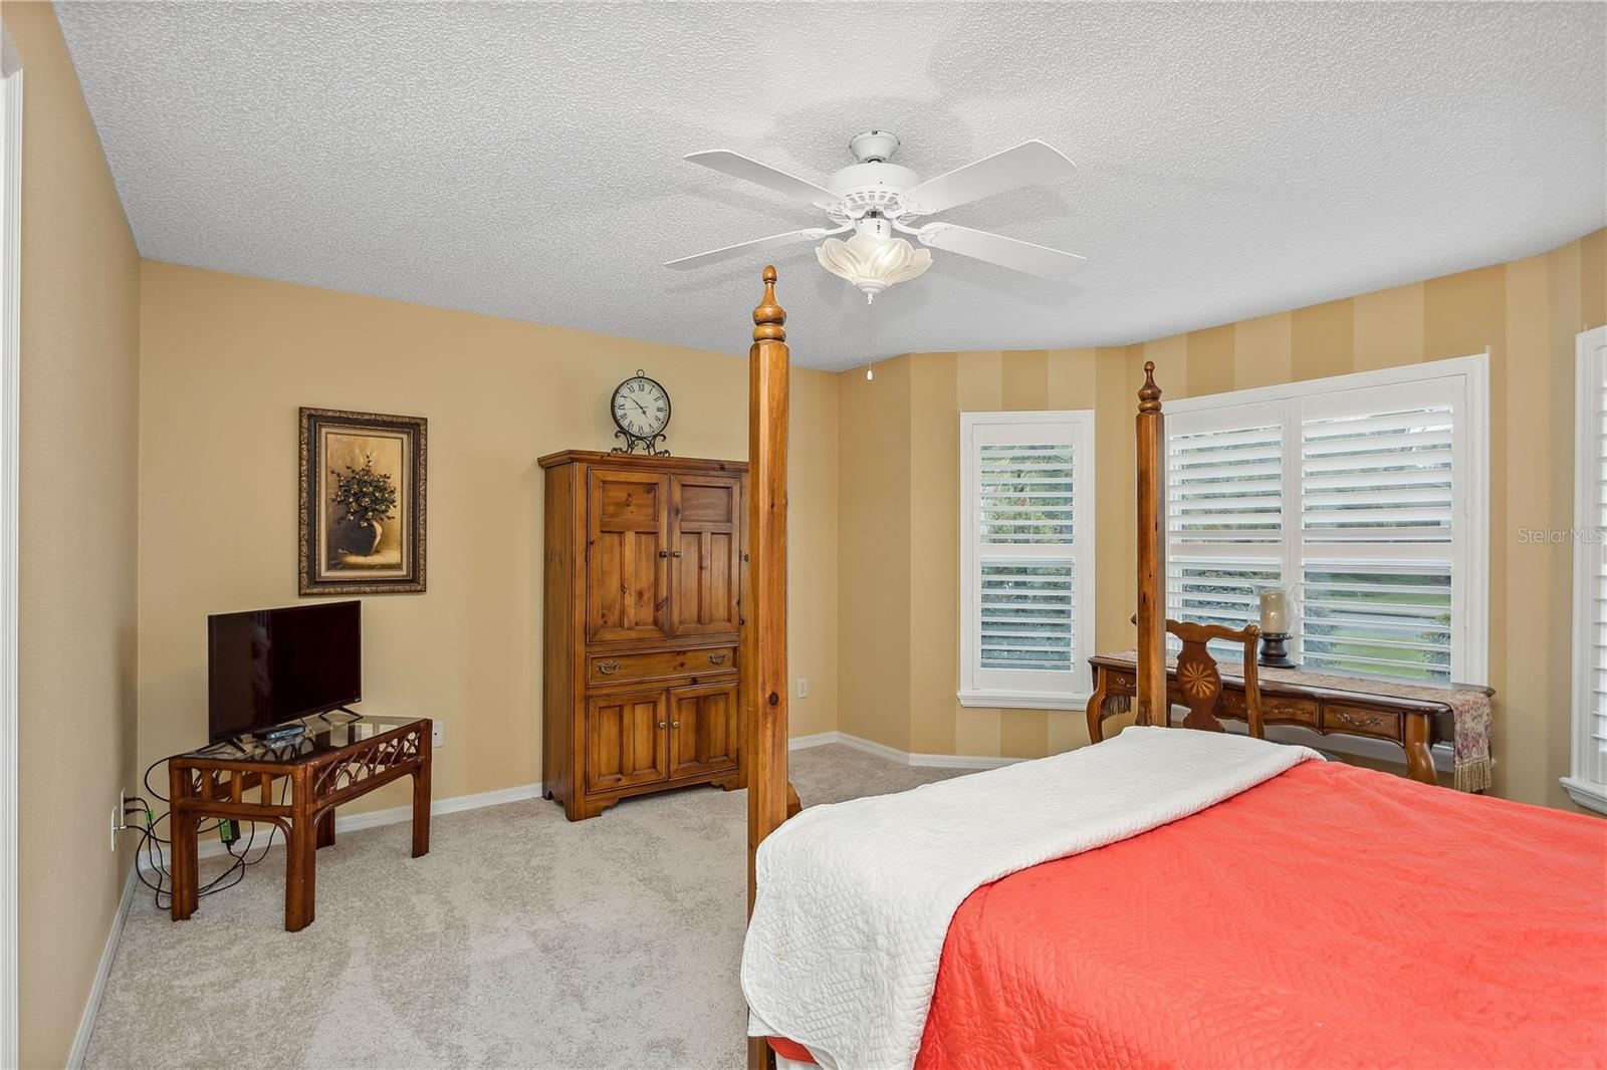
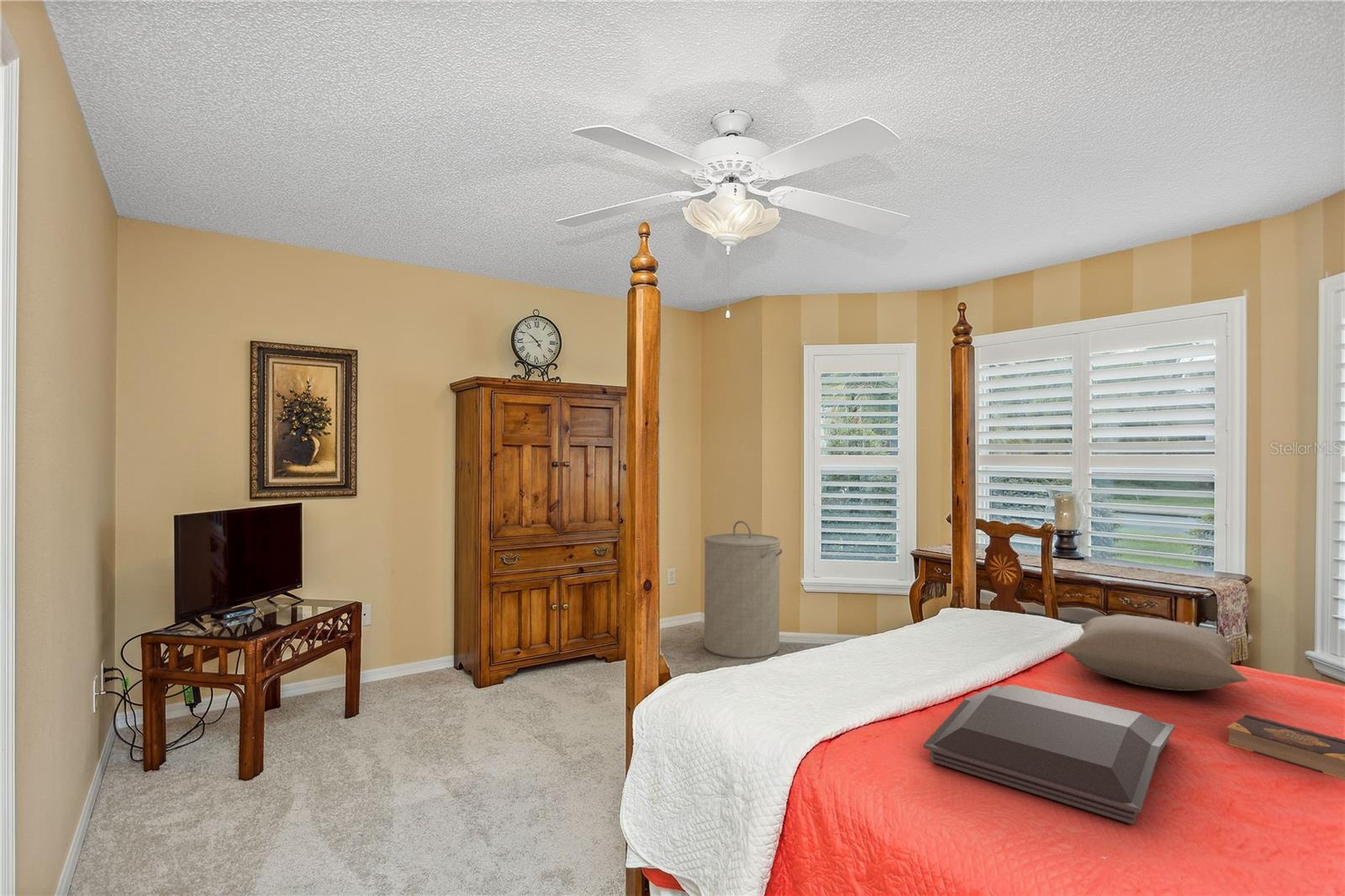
+ laundry hamper [704,520,783,659]
+ serving tray [923,684,1176,825]
+ book [1226,714,1345,780]
+ pillow [1060,614,1248,692]
